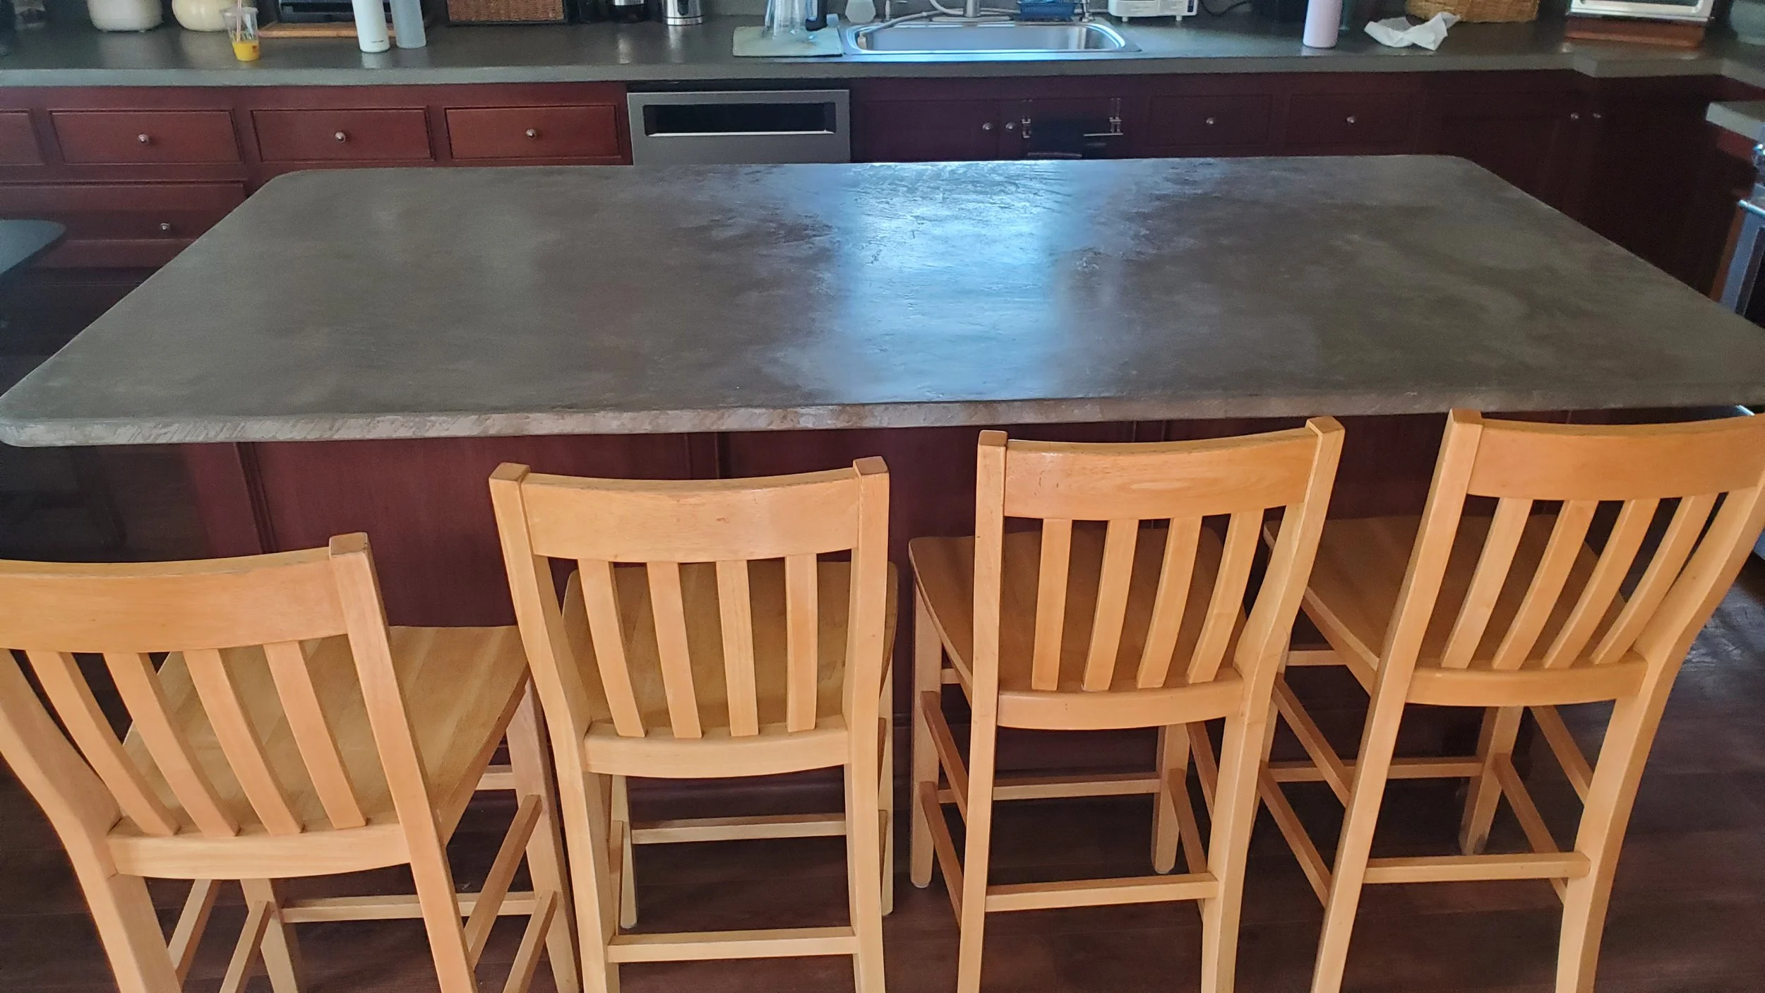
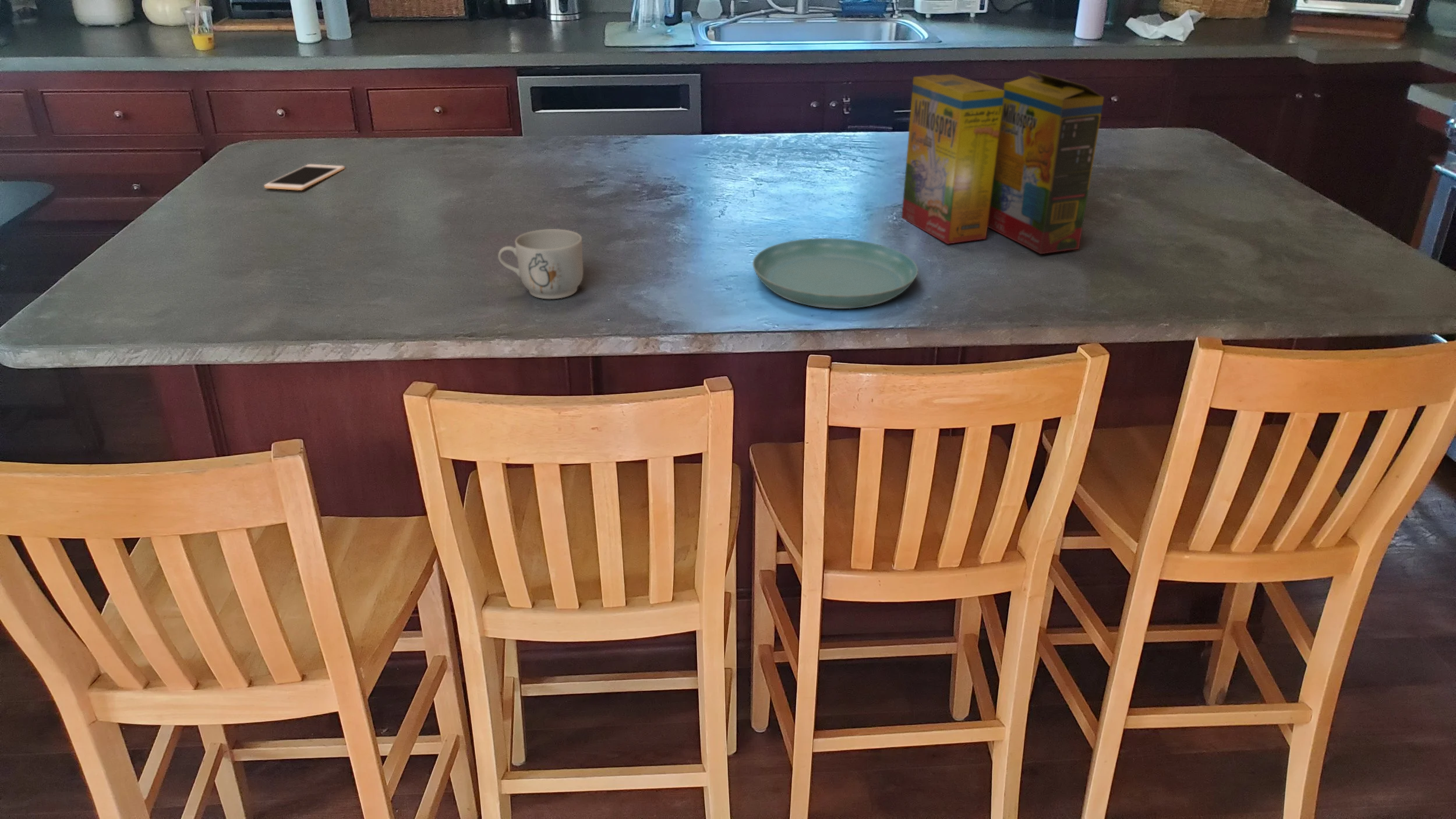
+ mug [497,228,584,299]
+ cell phone [263,164,345,191]
+ cereal box [901,70,1105,255]
+ saucer [752,238,918,309]
